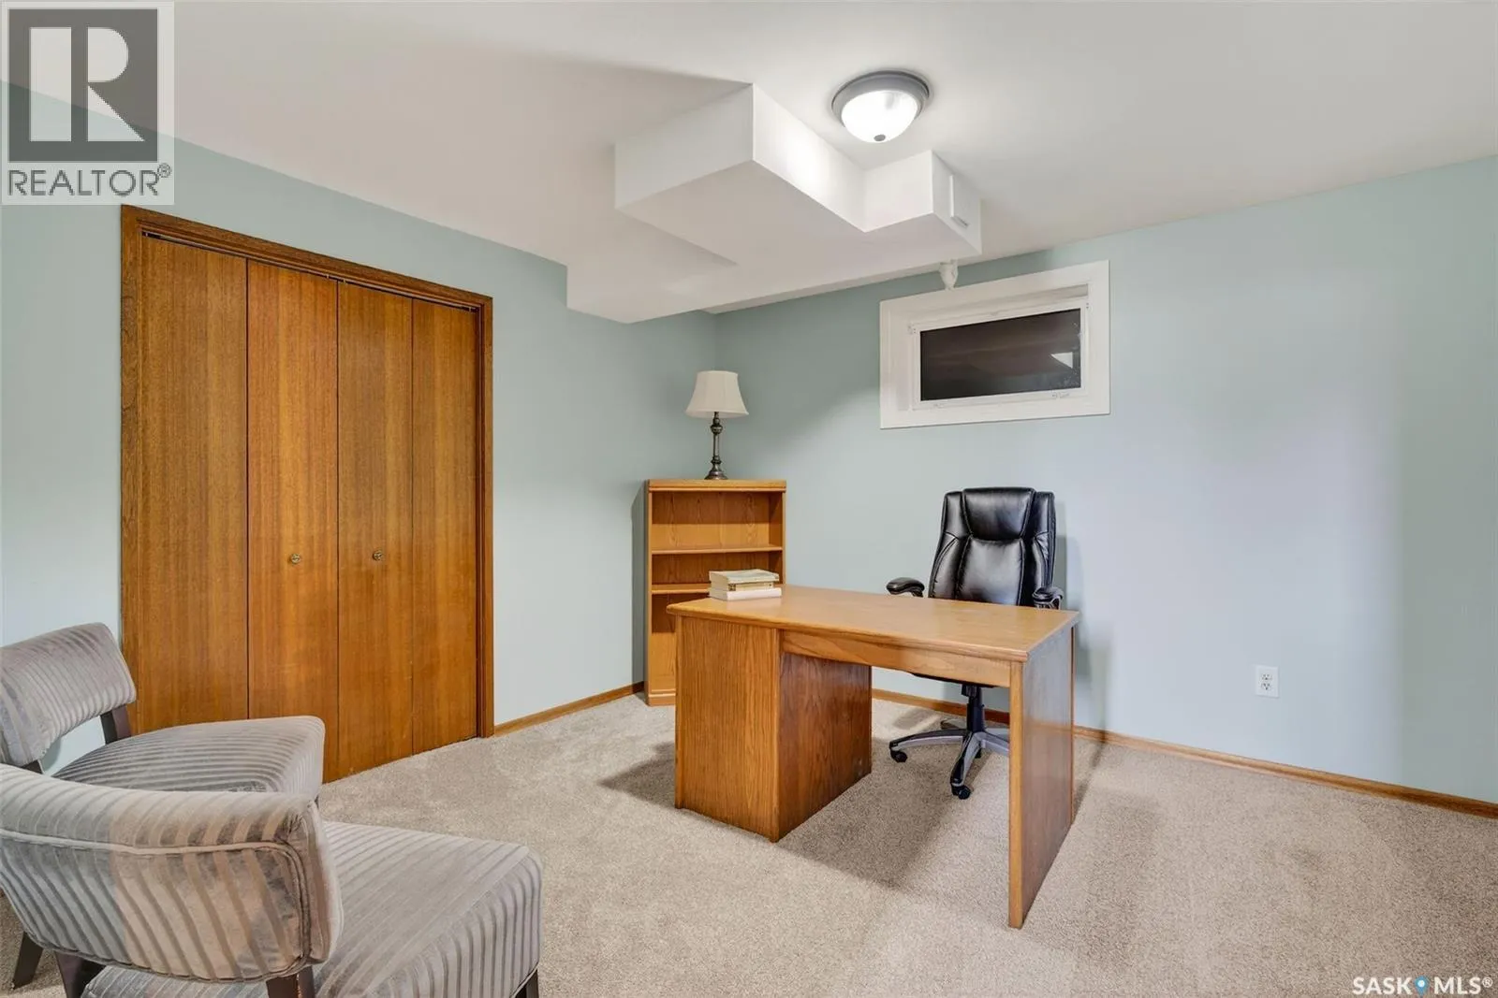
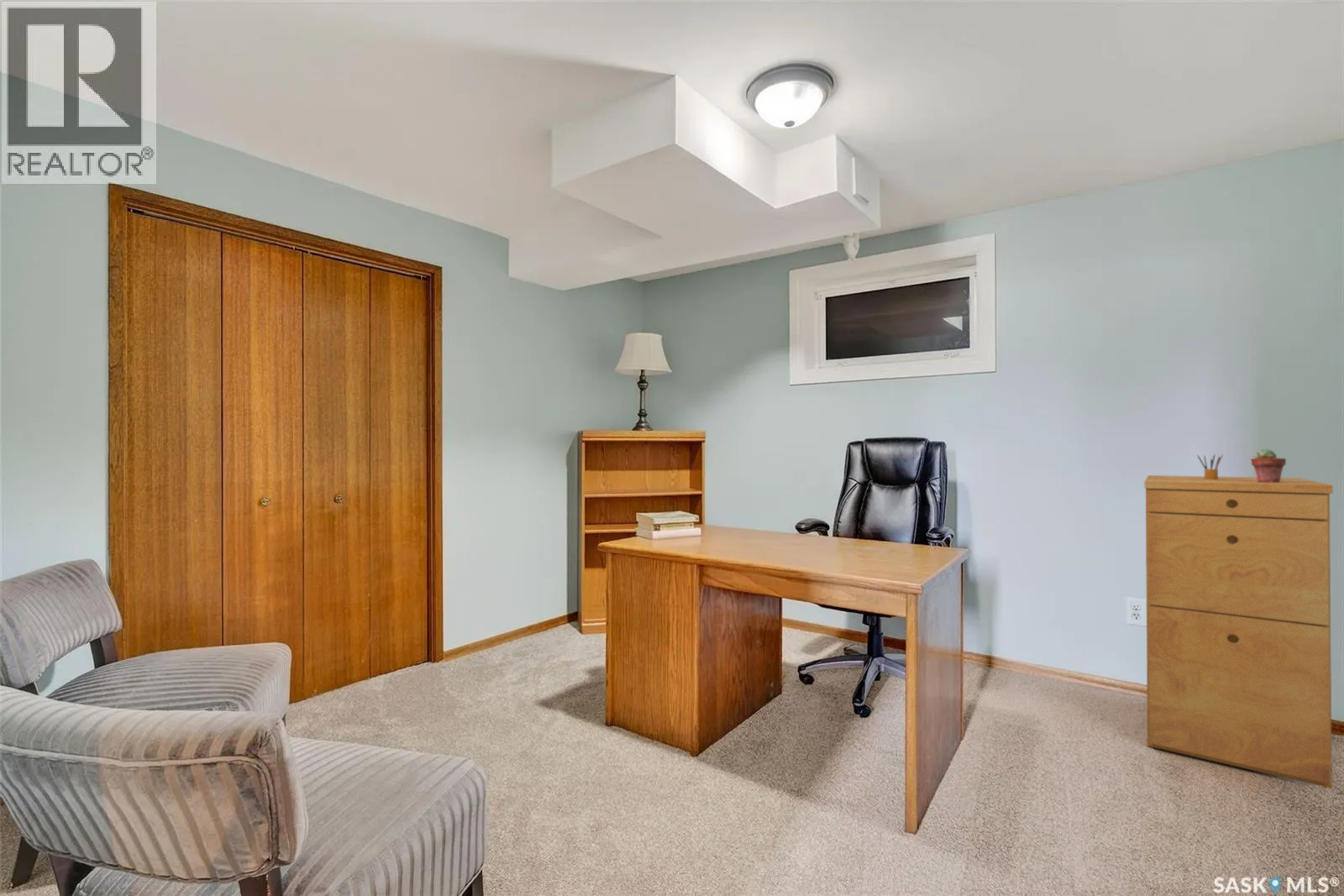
+ pencil box [1197,453,1224,479]
+ potted succulent [1250,448,1287,483]
+ filing cabinet [1143,474,1334,789]
